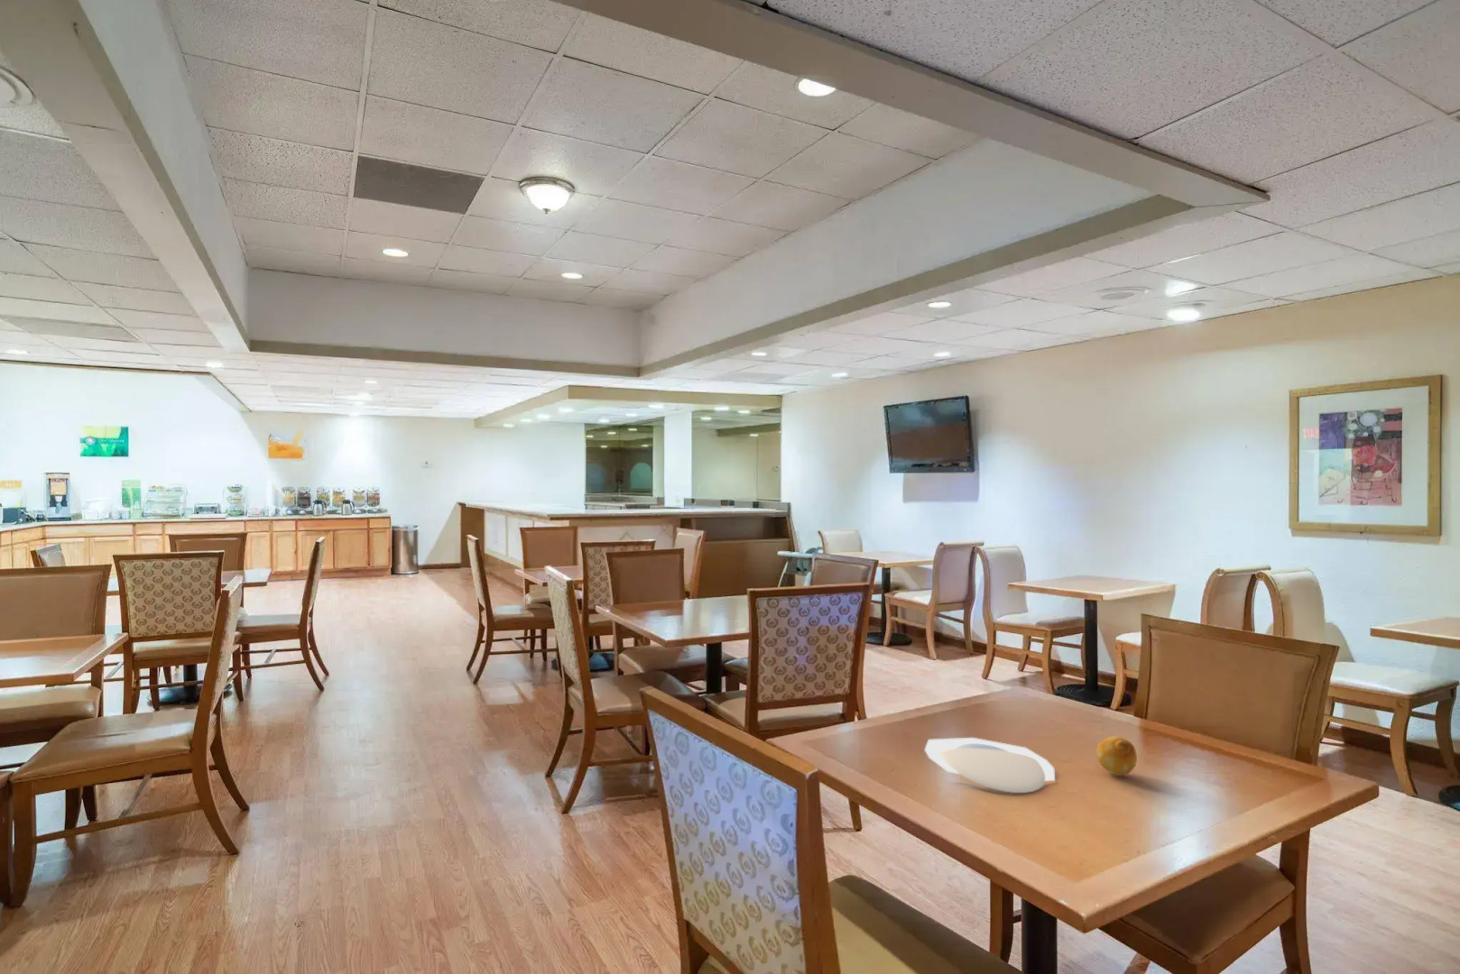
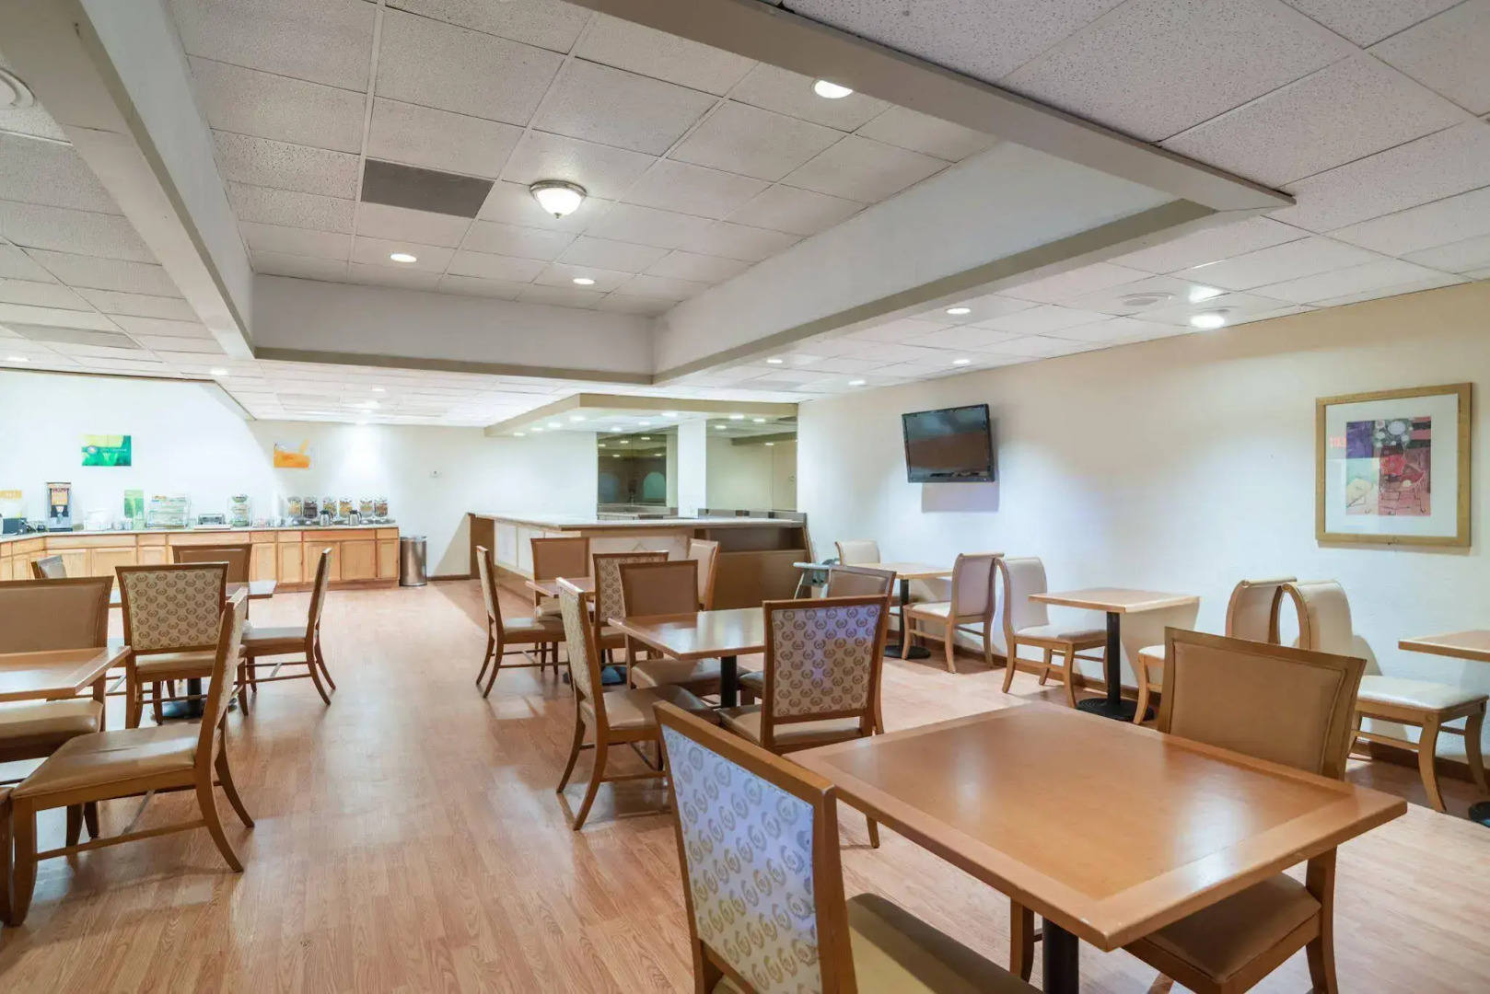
- fruit [1096,736,1138,776]
- plate [924,737,1056,794]
